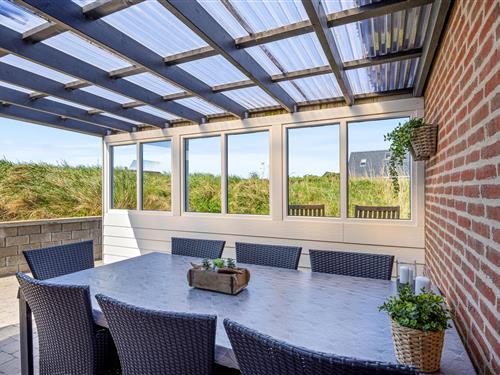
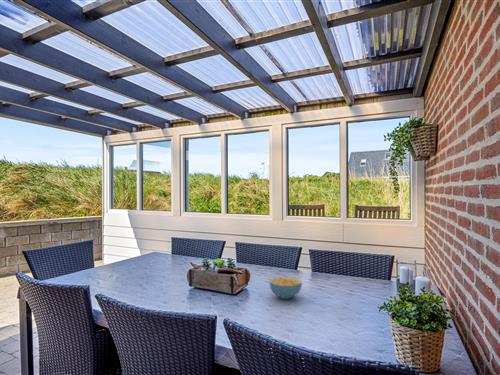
+ cereal bowl [268,276,303,300]
